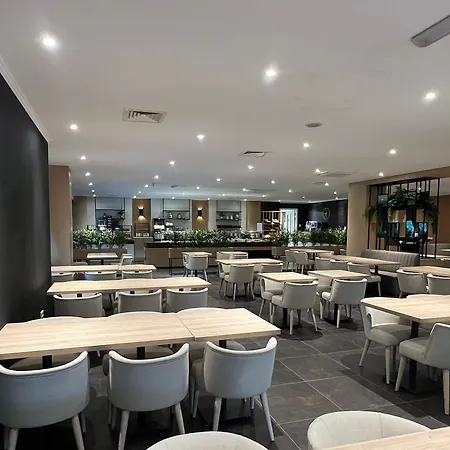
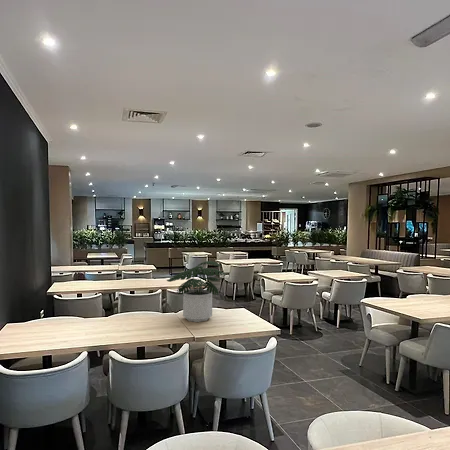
+ potted plant [166,260,227,323]
